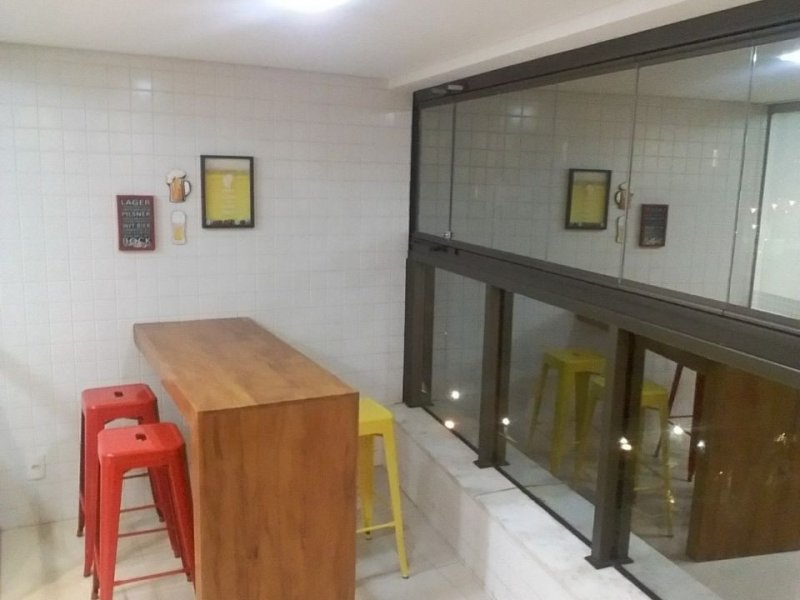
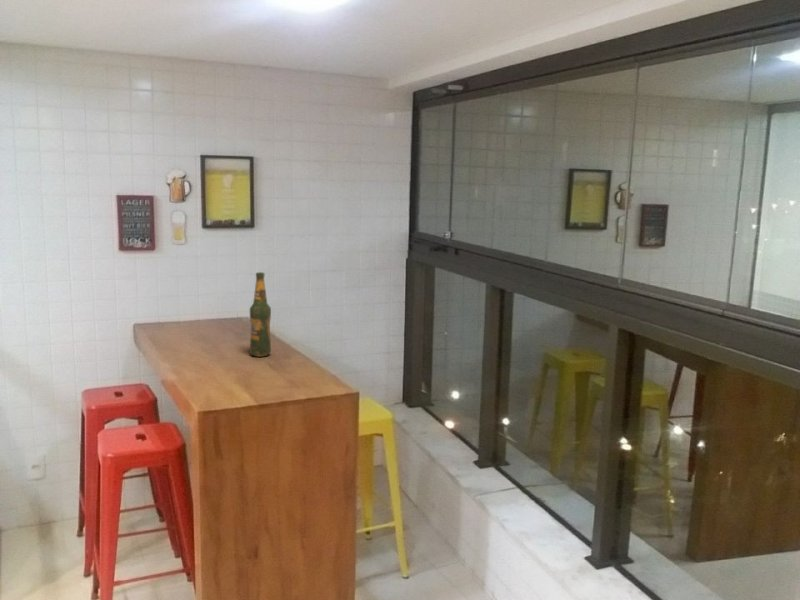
+ beer bottle [249,271,272,358]
